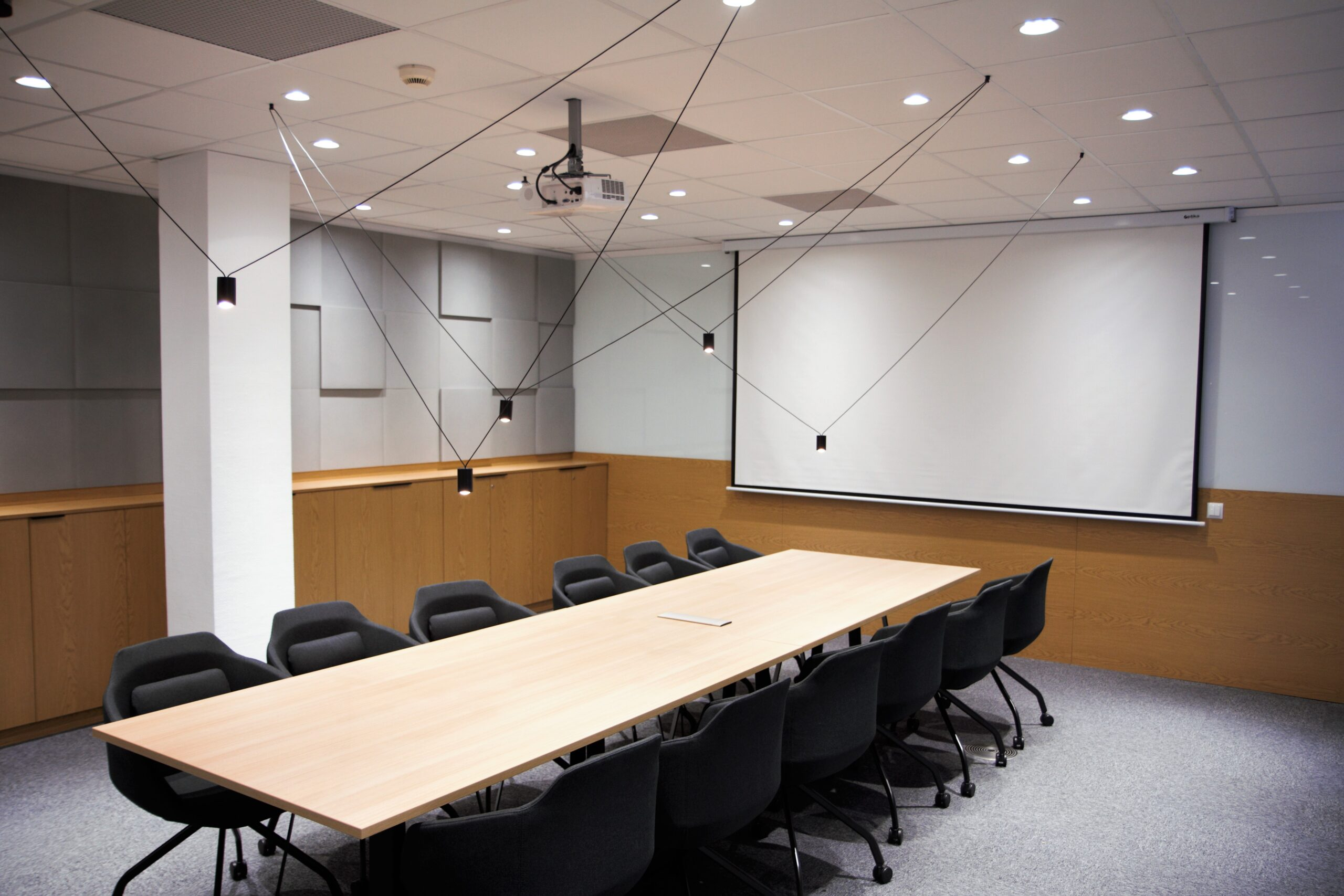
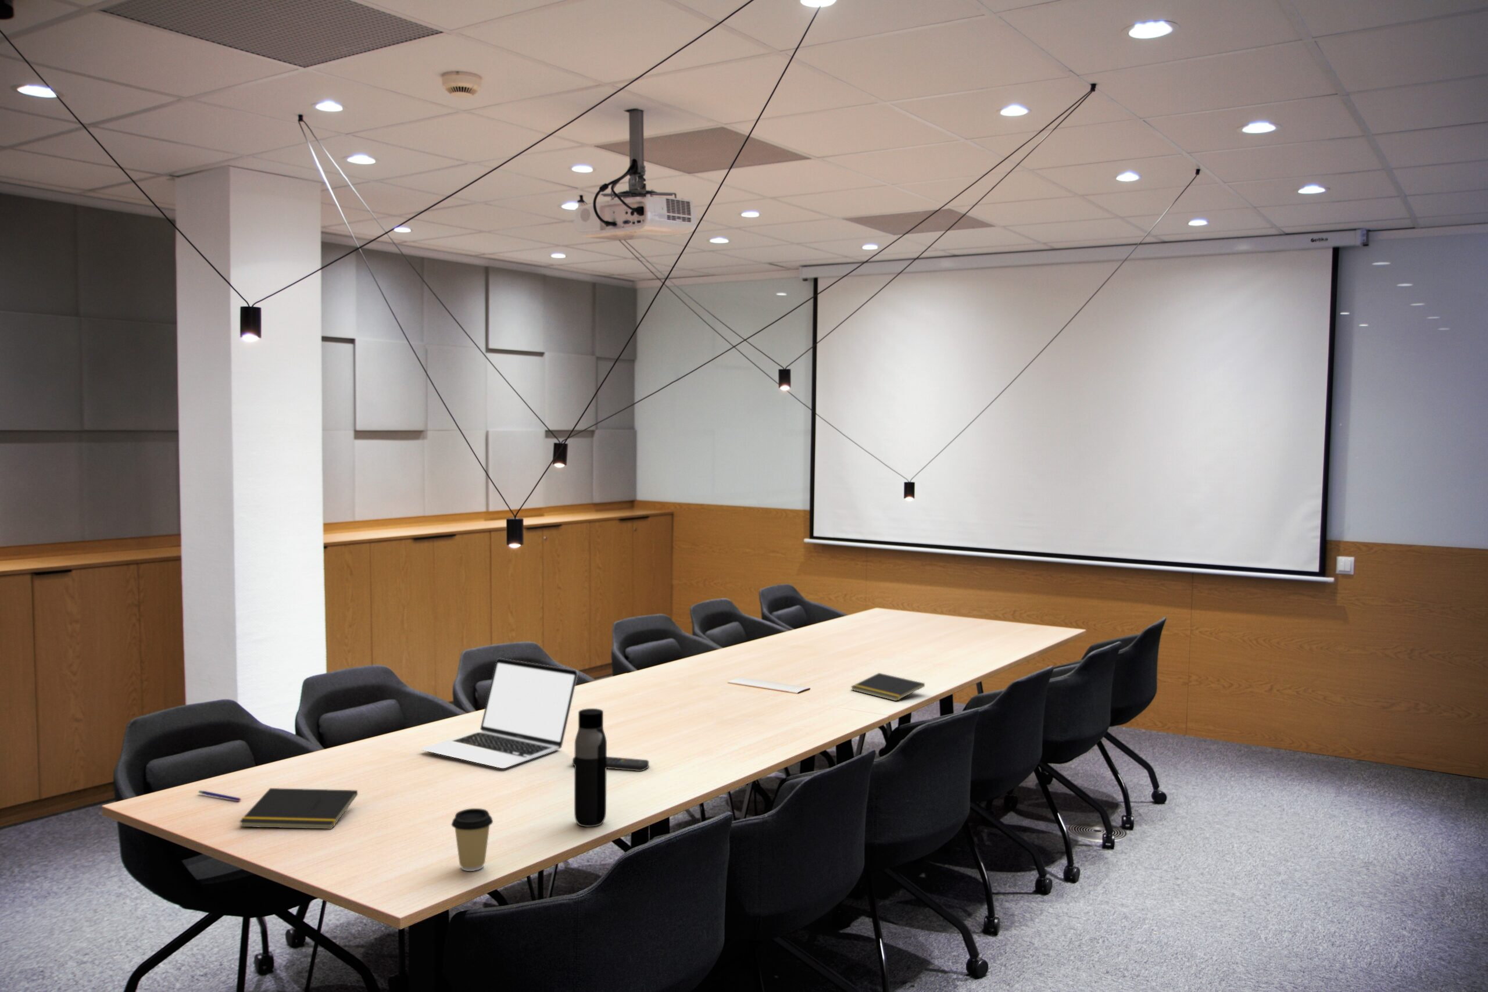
+ notepad [238,787,358,830]
+ pen [198,789,241,802]
+ water bottle [574,707,608,827]
+ remote control [572,756,649,772]
+ laptop [421,658,578,768]
+ notepad [850,672,926,702]
+ coffee cup [451,808,494,871]
